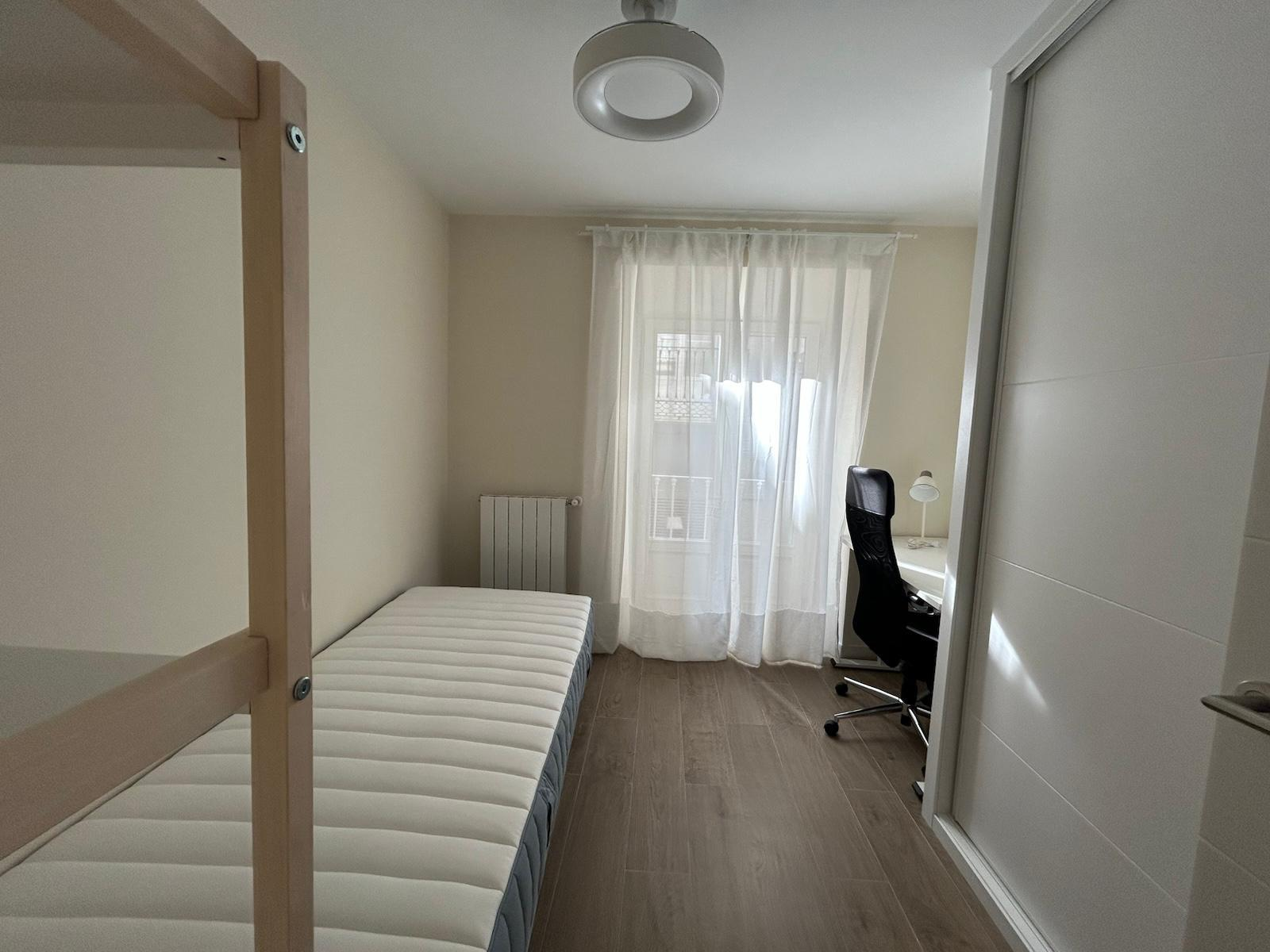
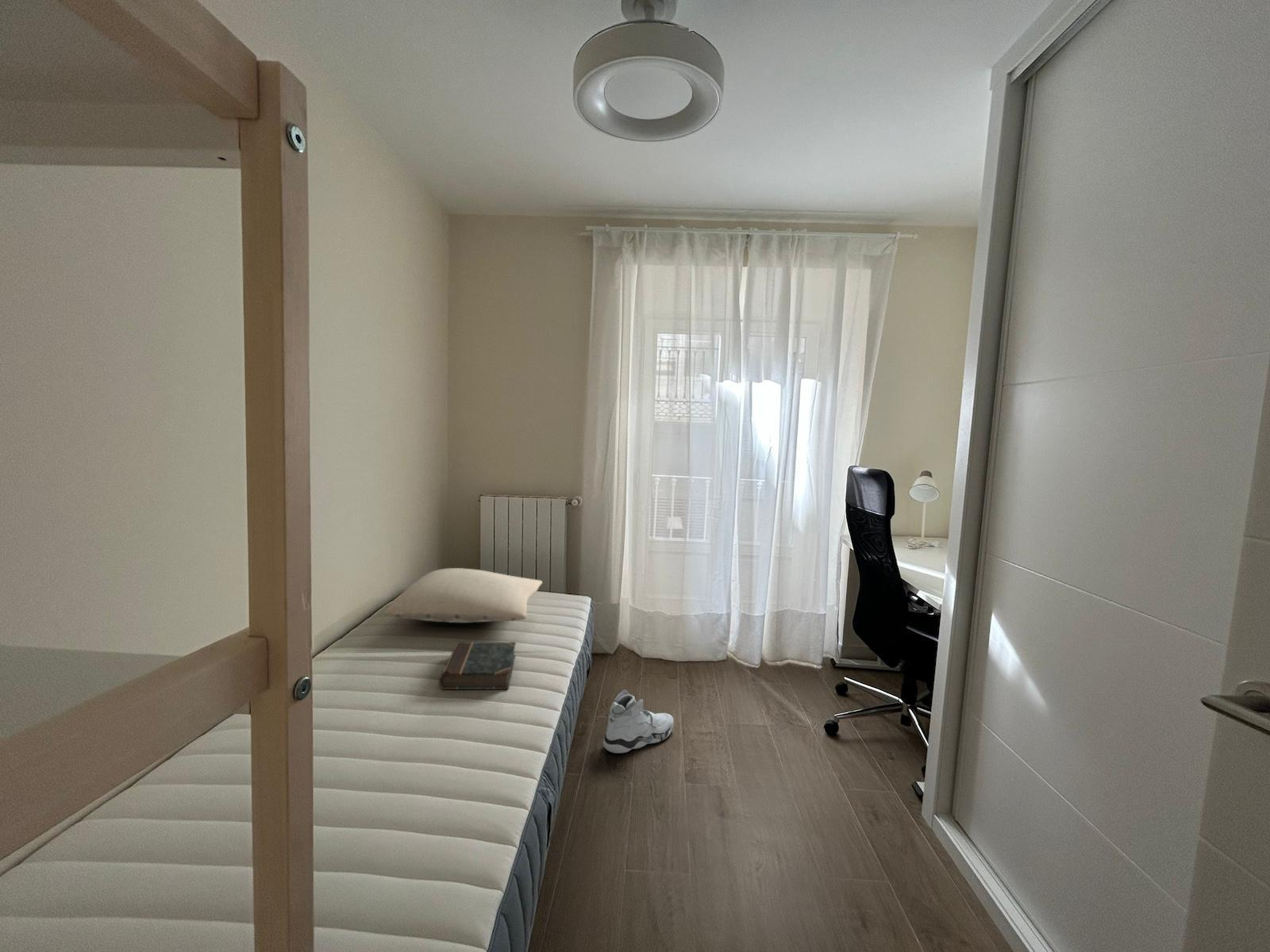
+ pillow [384,567,543,624]
+ sneaker [602,689,675,754]
+ book [437,640,517,690]
